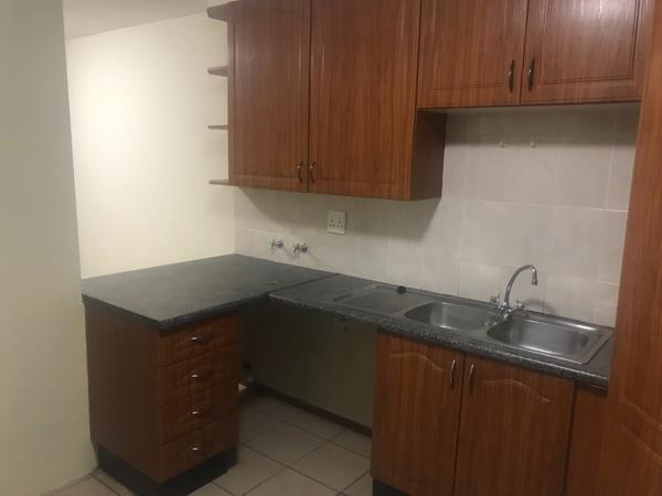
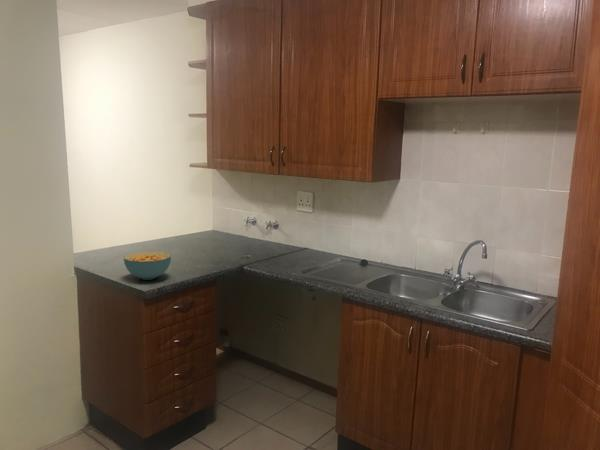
+ cereal bowl [123,250,172,281]
